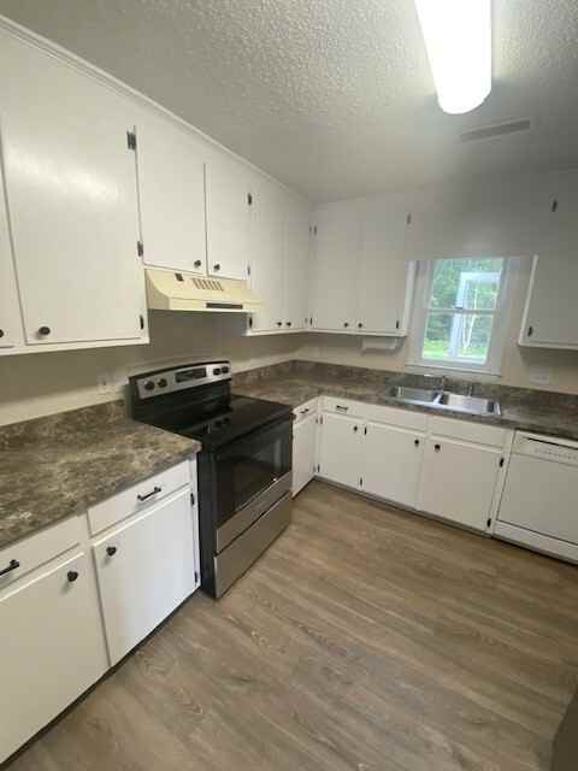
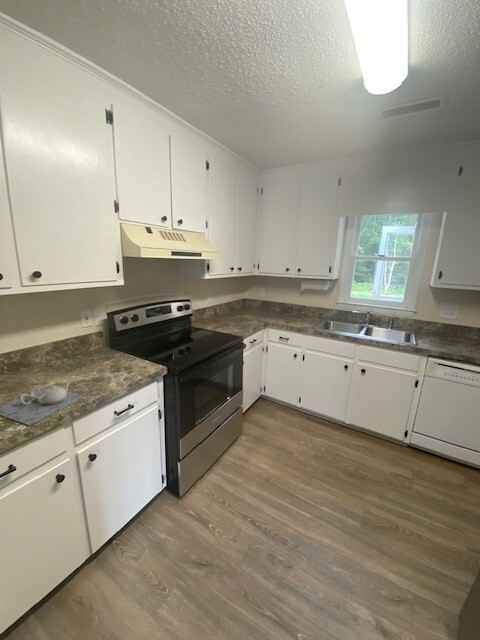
+ teapot [0,381,87,426]
